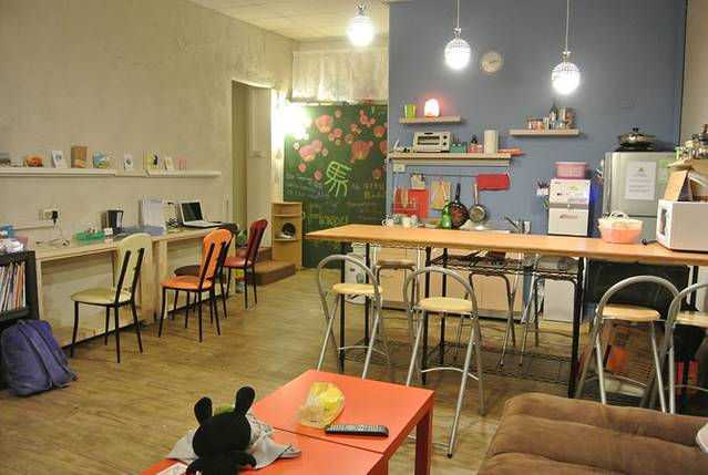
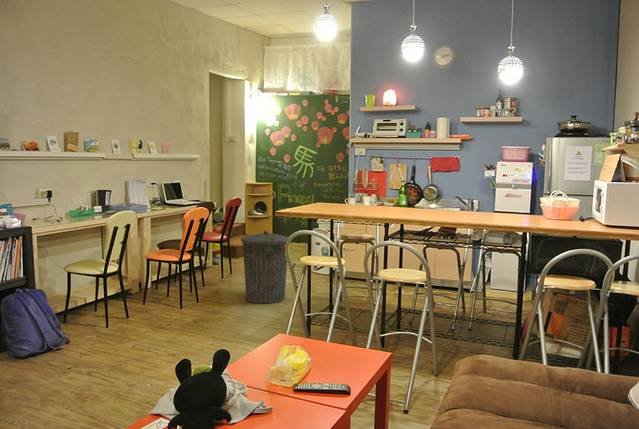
+ trash can [240,229,289,304]
